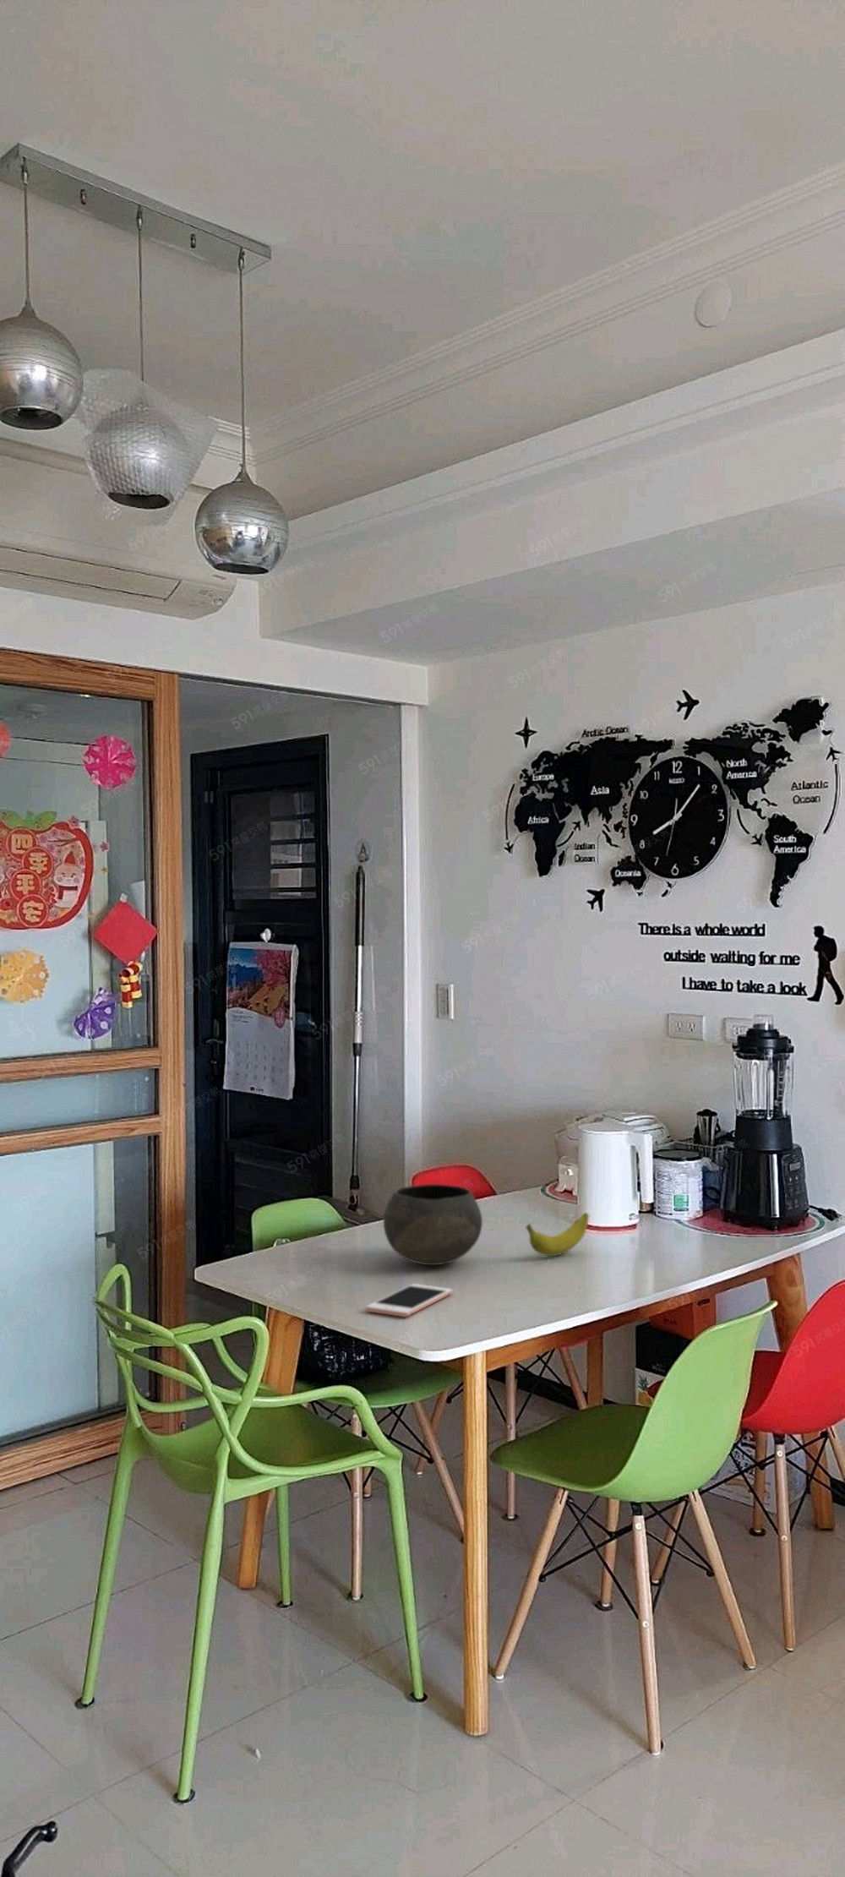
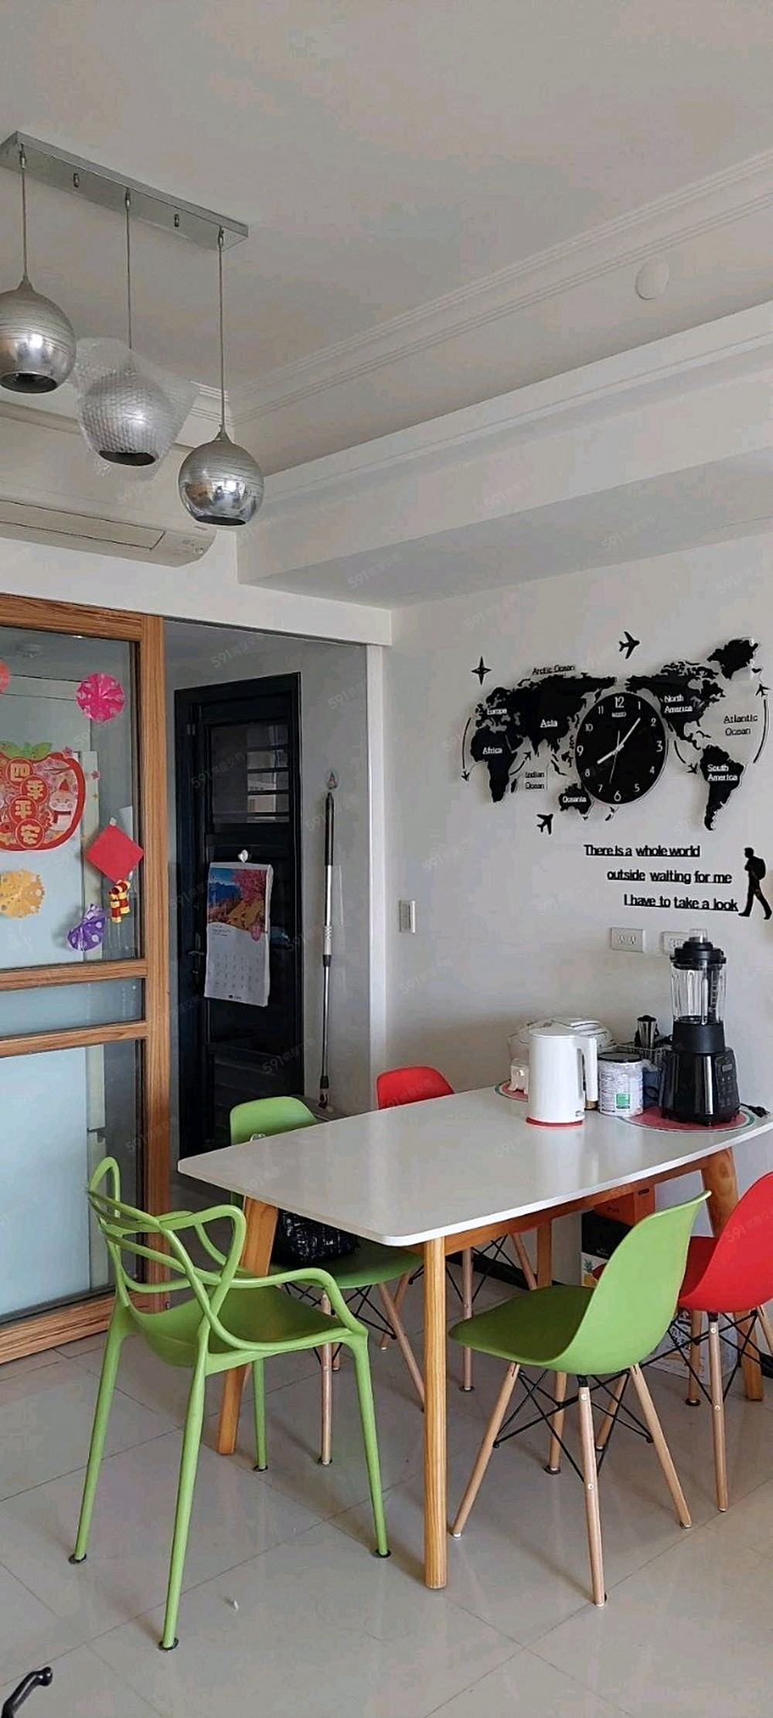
- banana [524,1211,590,1257]
- cell phone [365,1283,452,1318]
- bowl [383,1183,484,1266]
